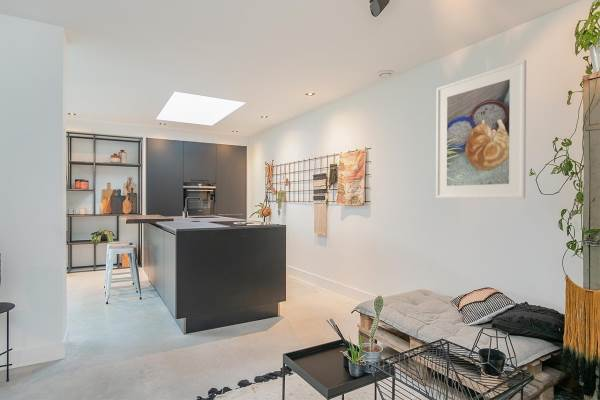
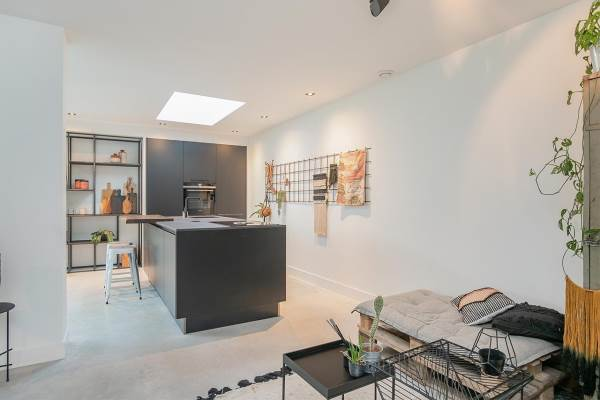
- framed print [435,59,527,199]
